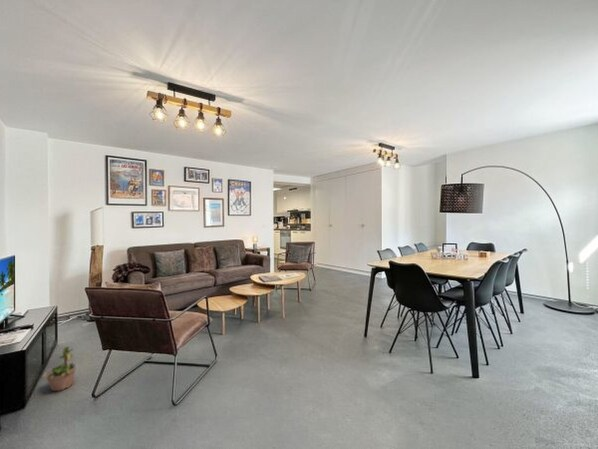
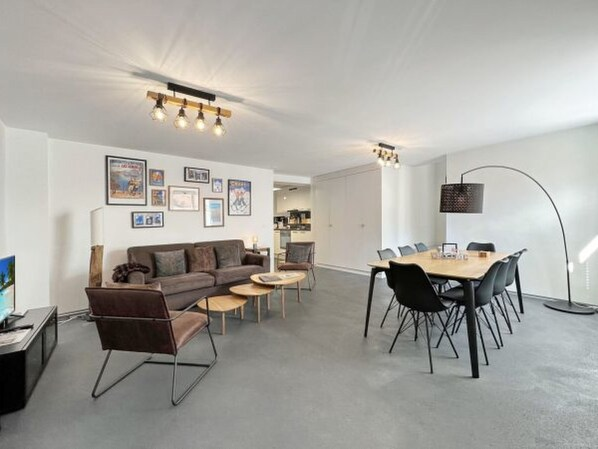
- potted plant [44,344,77,392]
